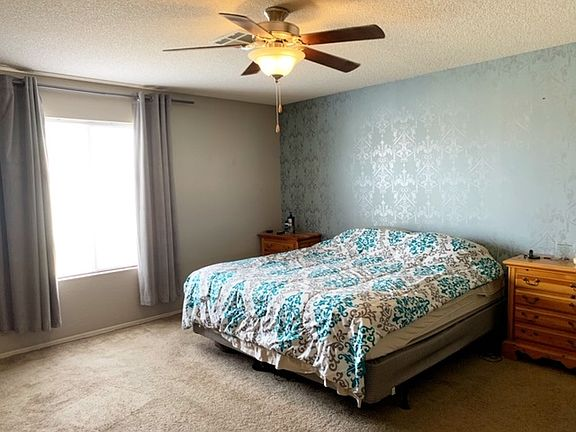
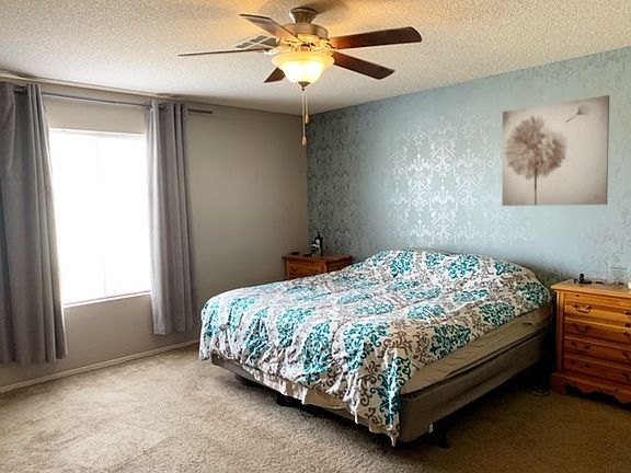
+ wall art [501,94,610,207]
